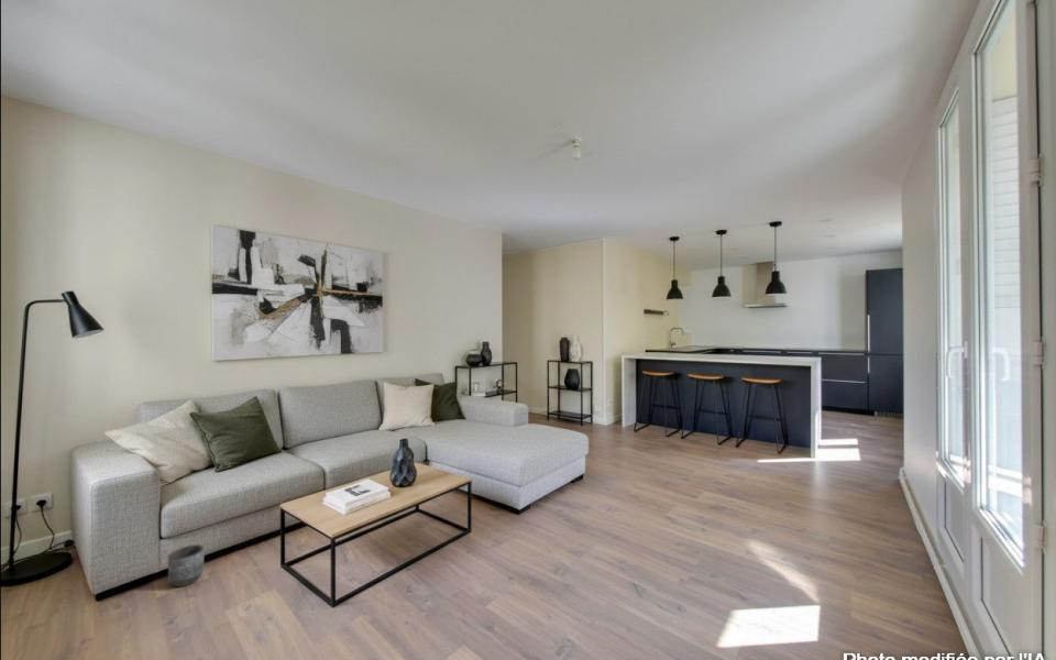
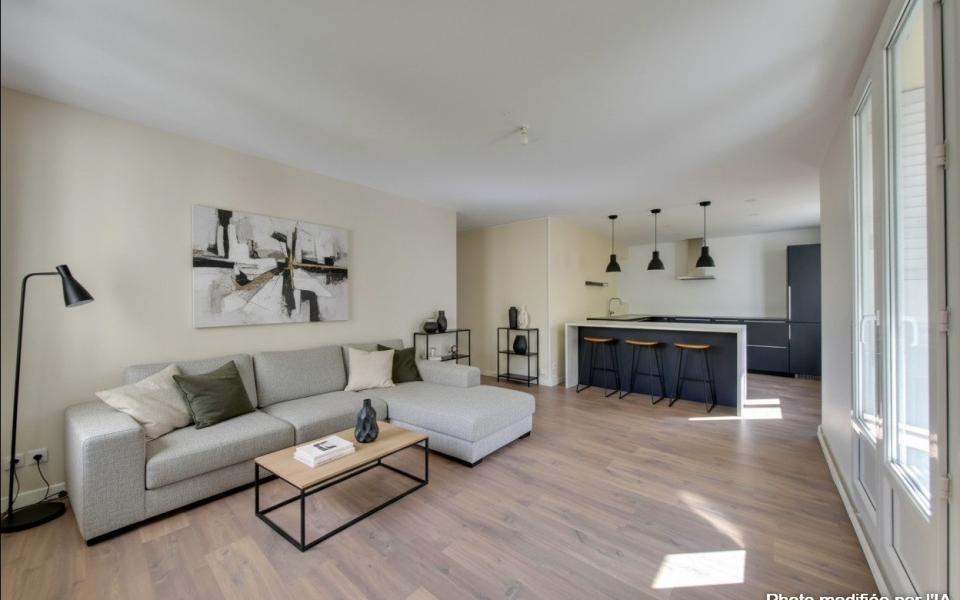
- planter [167,543,206,587]
